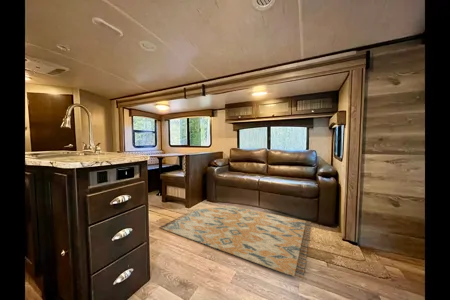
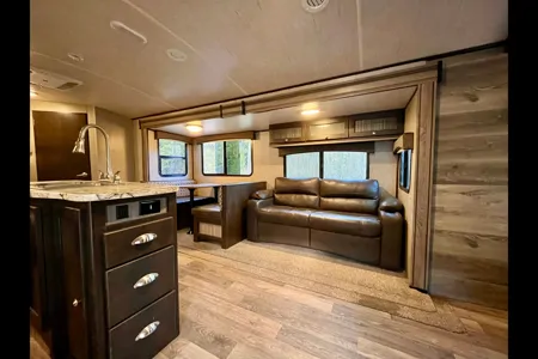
- rug [158,205,312,281]
